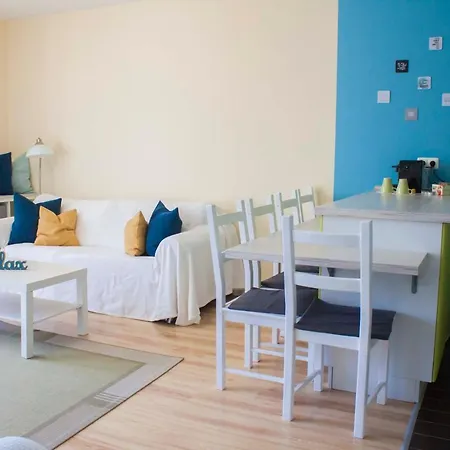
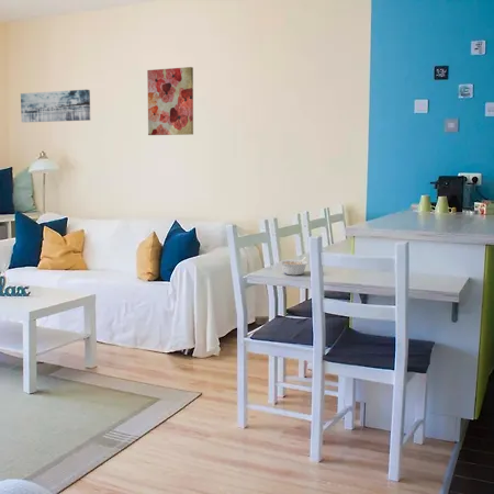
+ wall art [146,66,194,136]
+ wall art [20,89,91,123]
+ legume [279,256,310,277]
